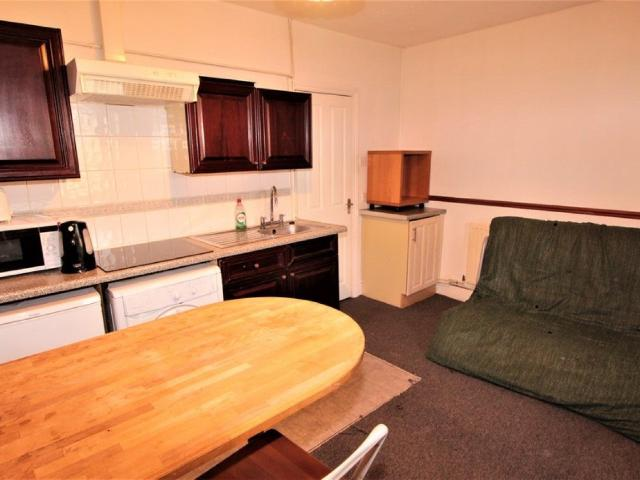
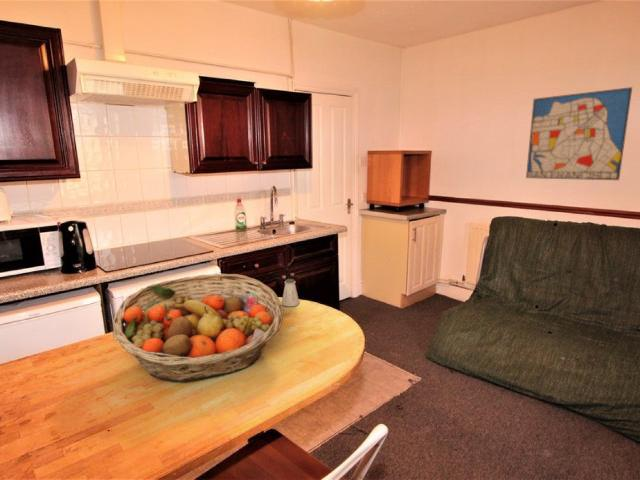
+ wall art [525,86,633,181]
+ saltshaker [281,278,300,307]
+ fruit basket [112,273,285,383]
